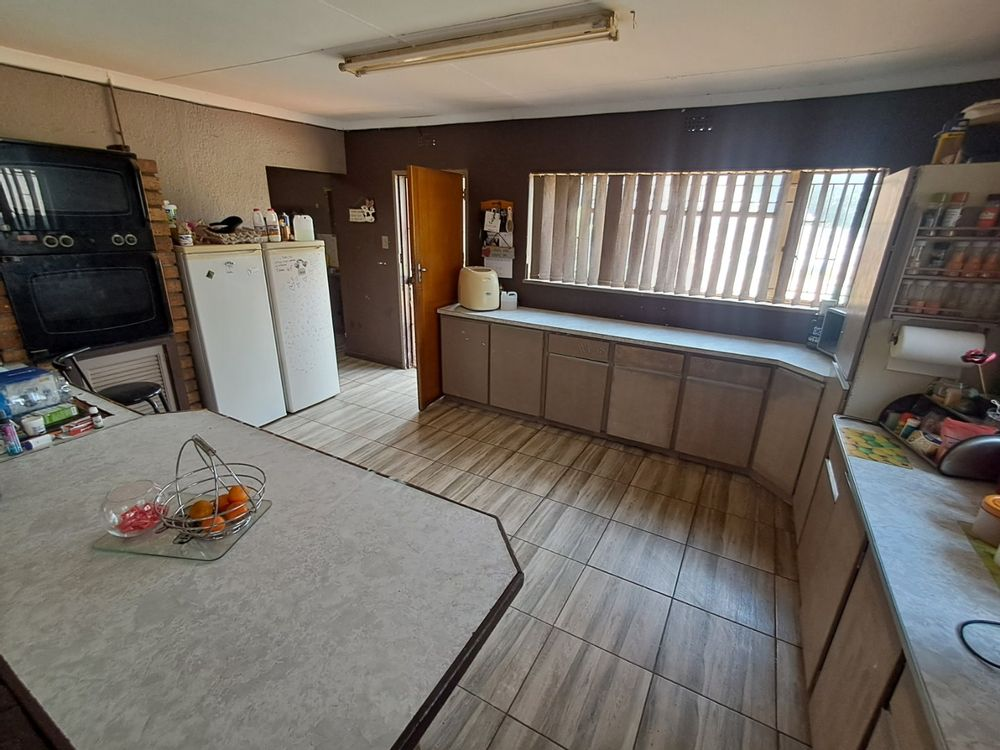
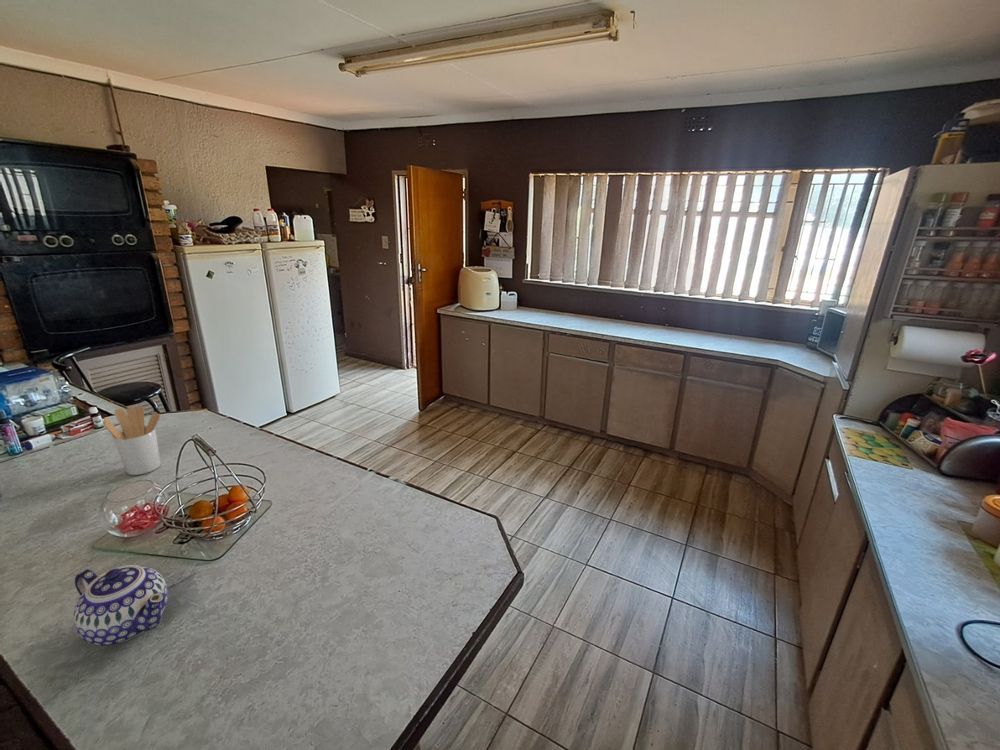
+ utensil holder [102,405,162,476]
+ teapot [72,564,169,647]
